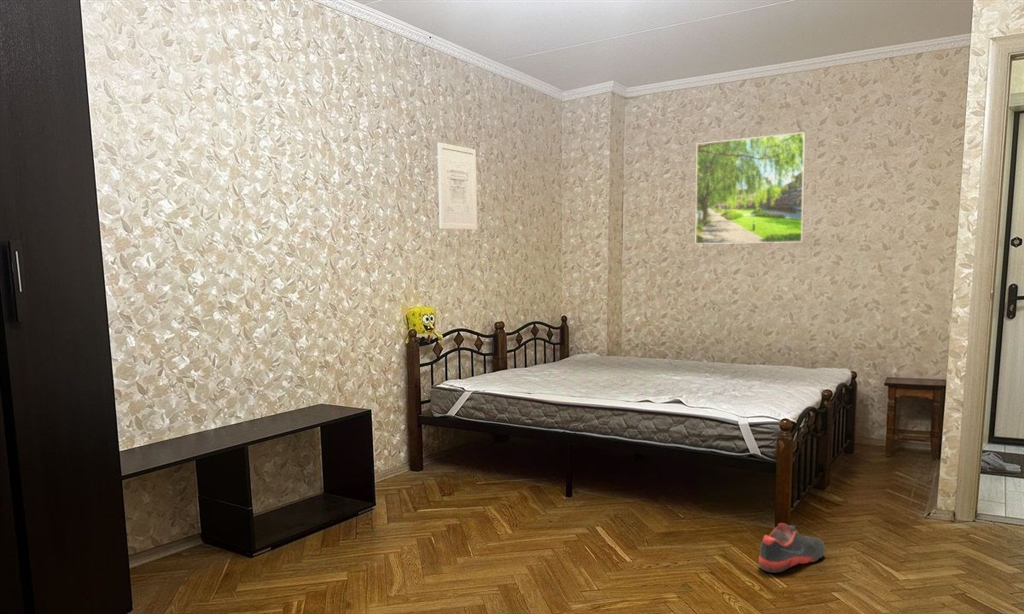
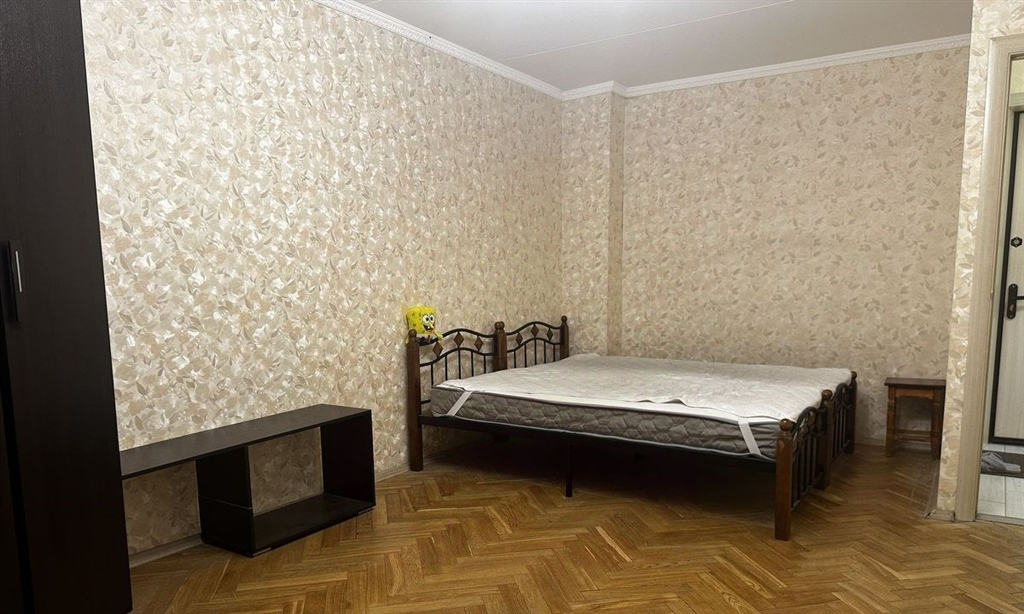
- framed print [695,131,806,245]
- wall art [437,141,478,230]
- shoe [758,522,826,574]
